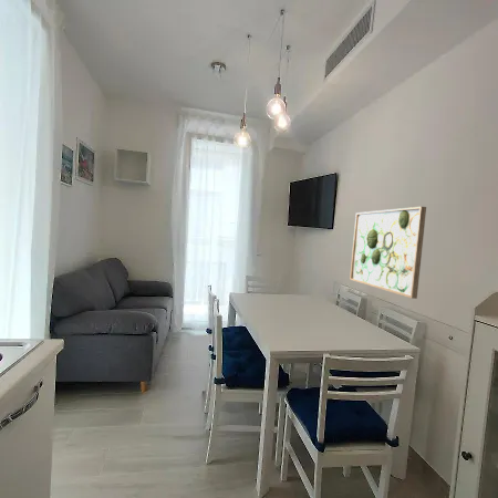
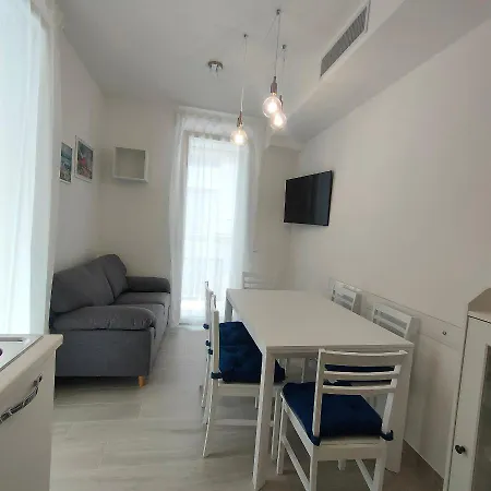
- wall art [349,206,427,300]
